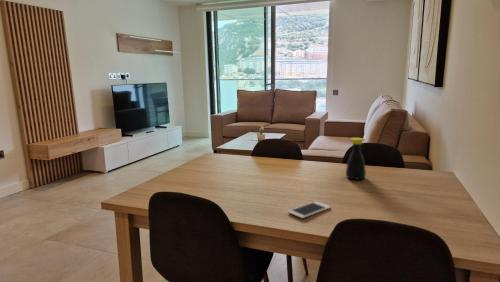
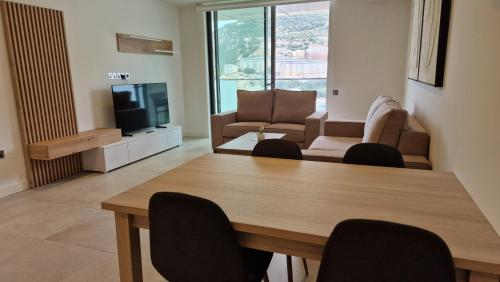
- cell phone [287,200,331,219]
- bottle [345,137,367,180]
